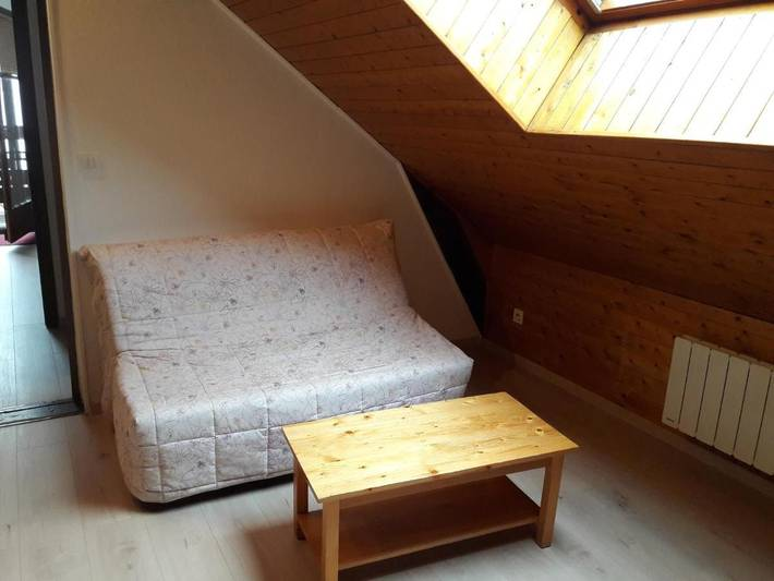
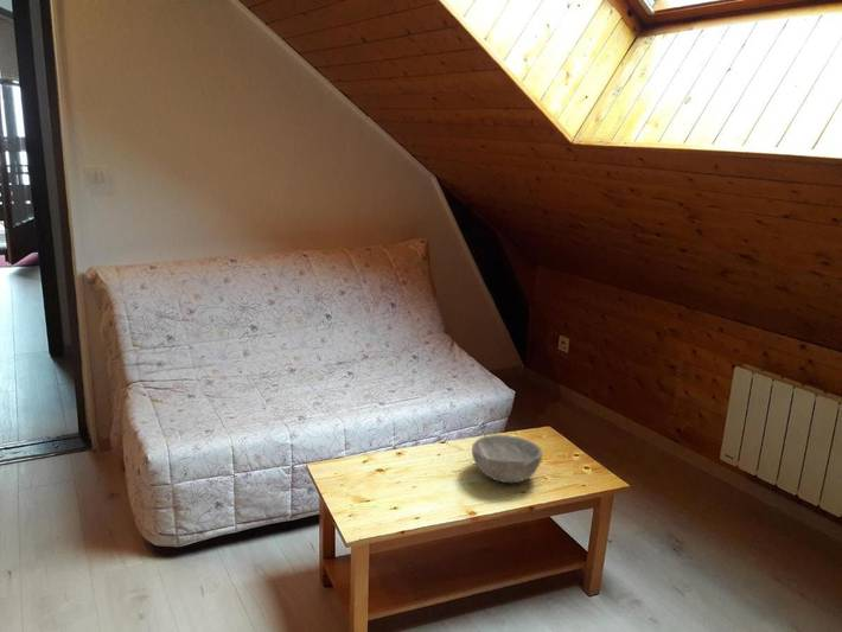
+ bowl [471,434,543,484]
